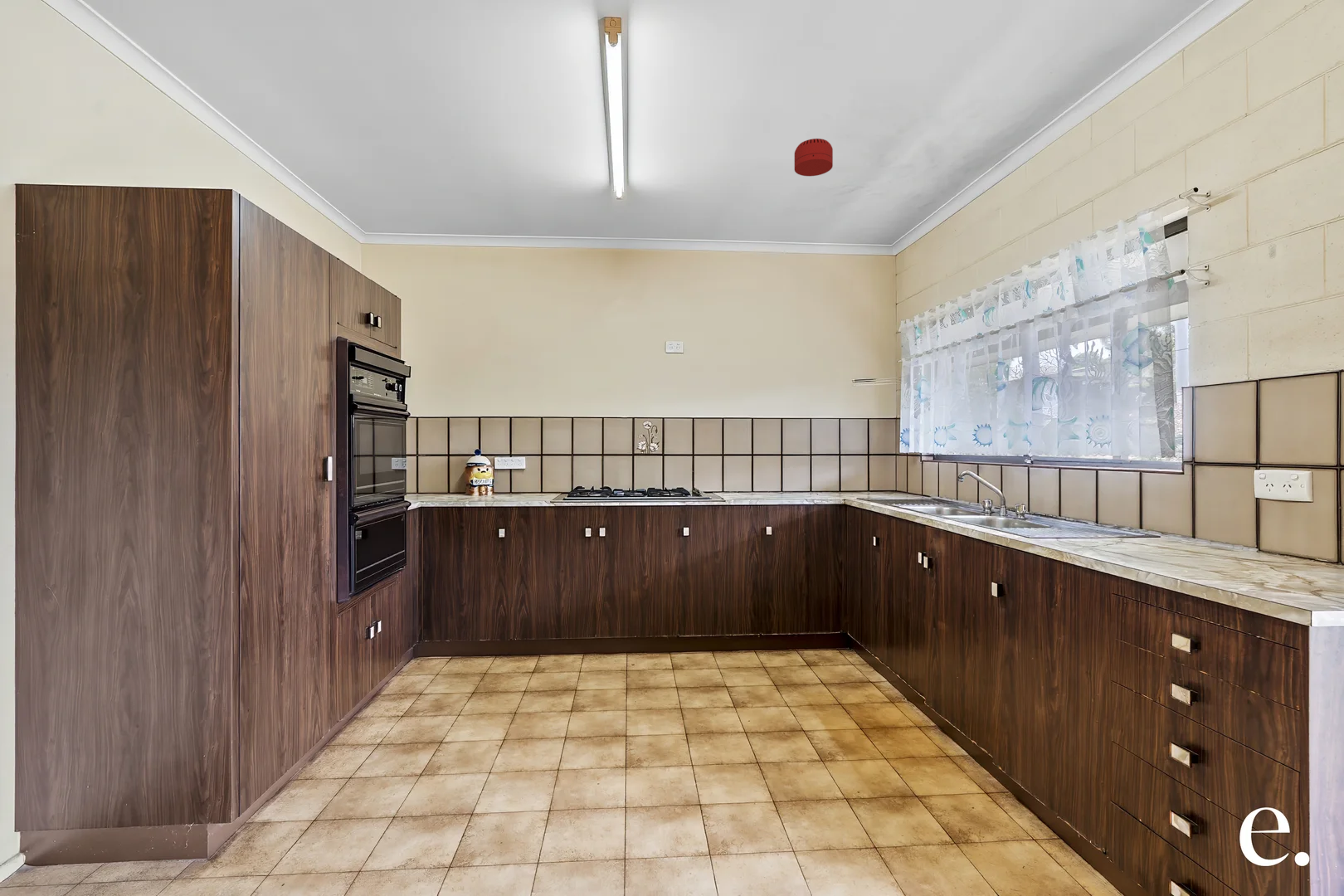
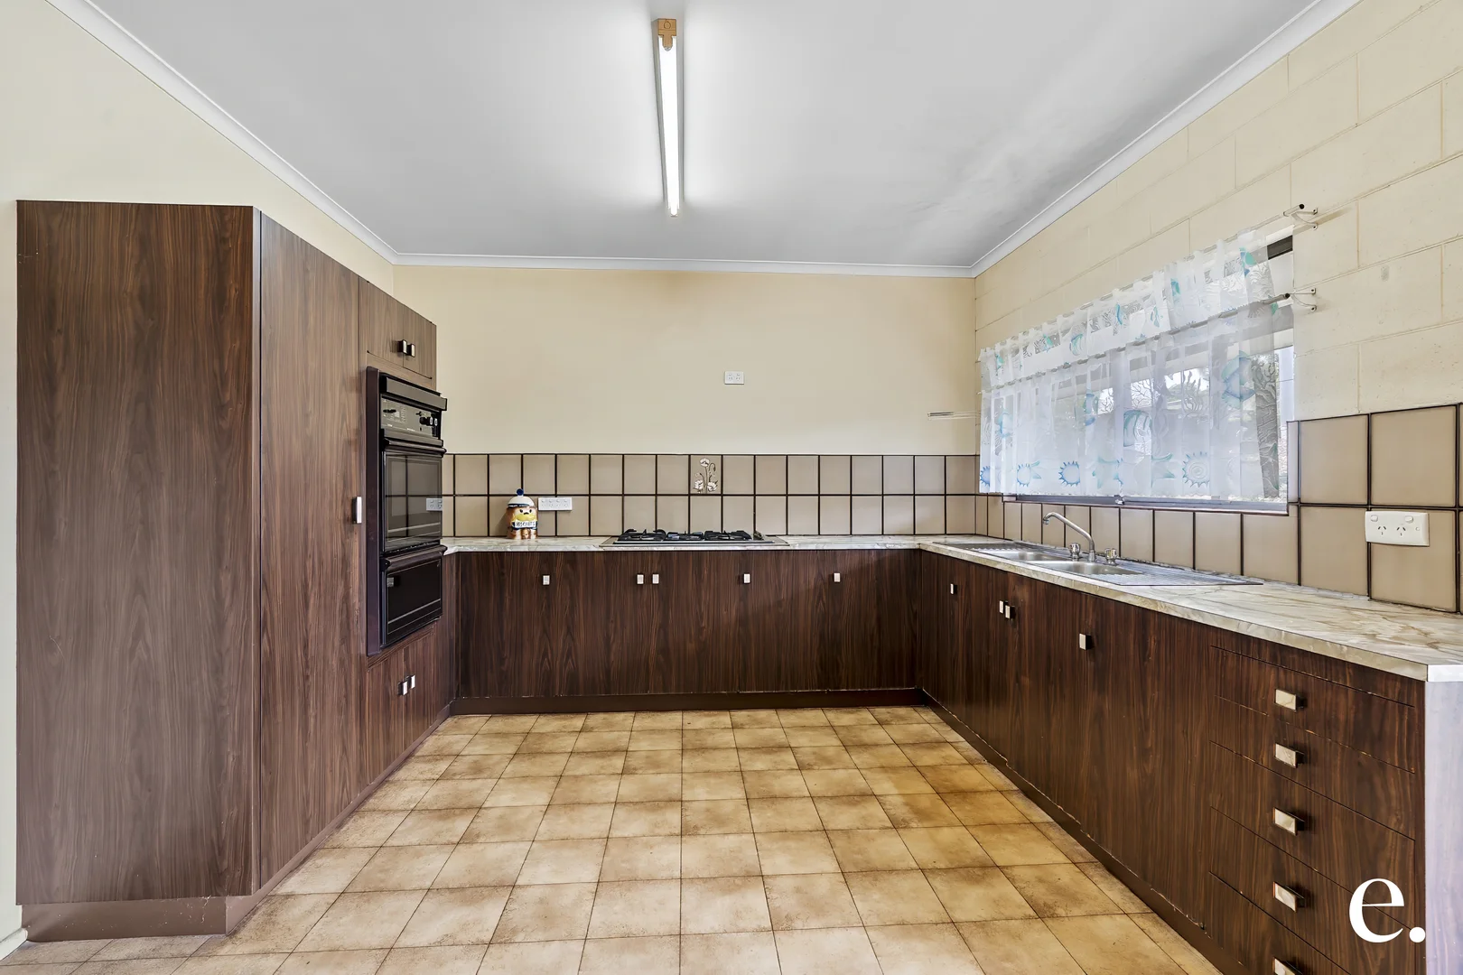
- smoke detector [794,138,834,177]
